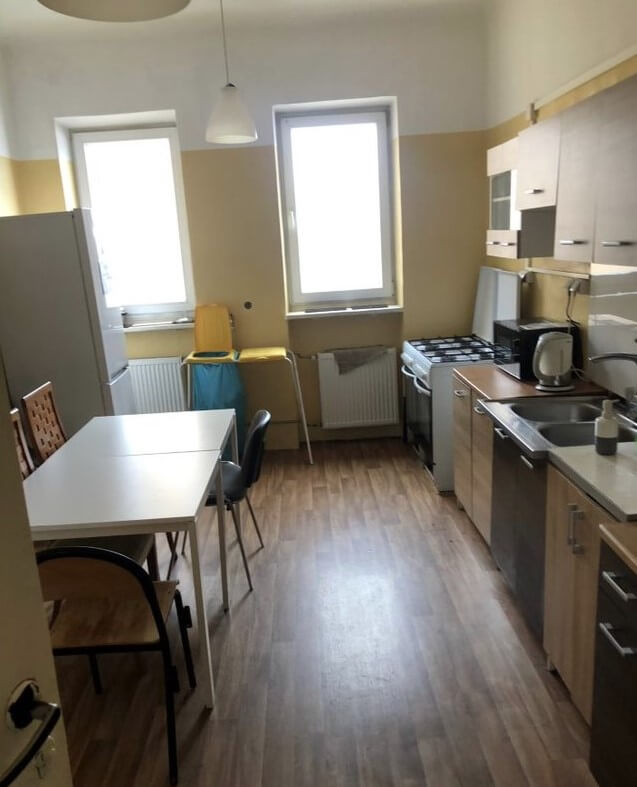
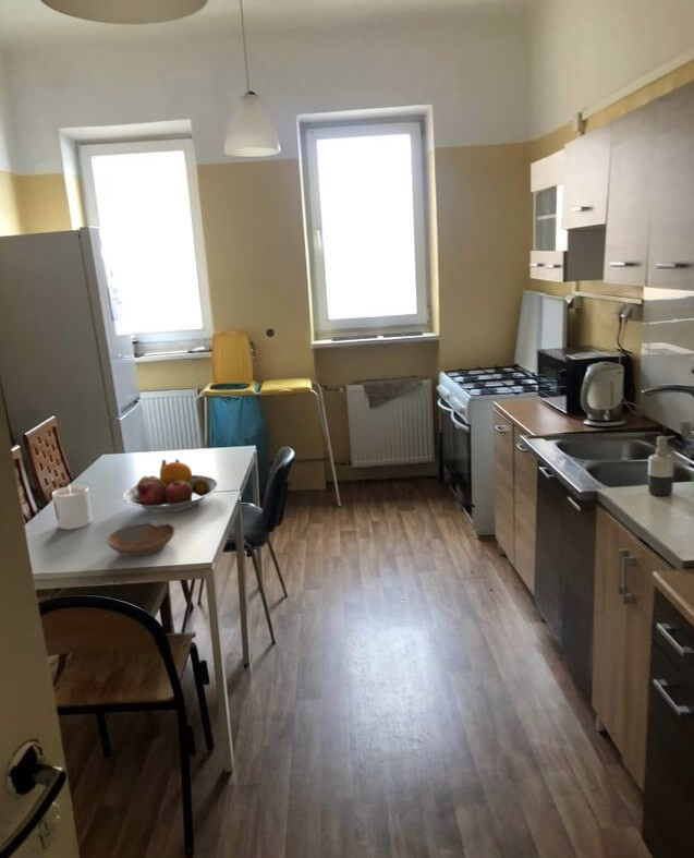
+ candle [51,483,94,531]
+ bowl [106,521,176,557]
+ fruit bowl [122,458,220,513]
